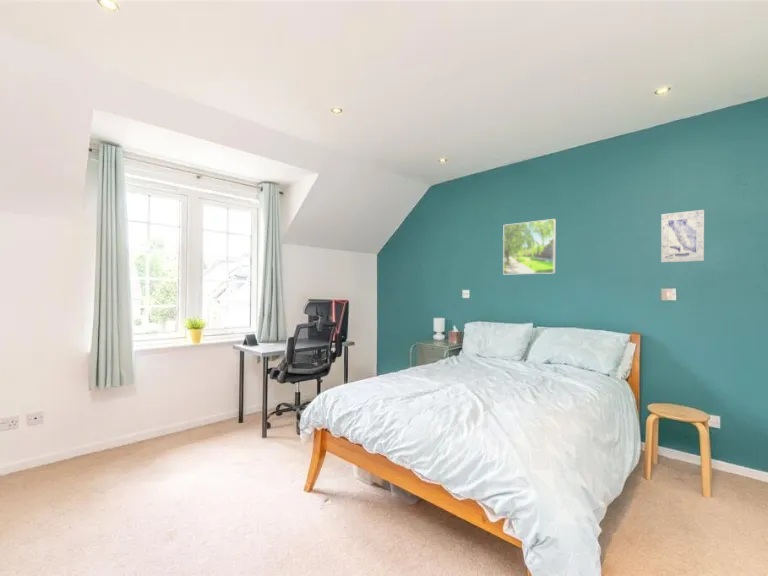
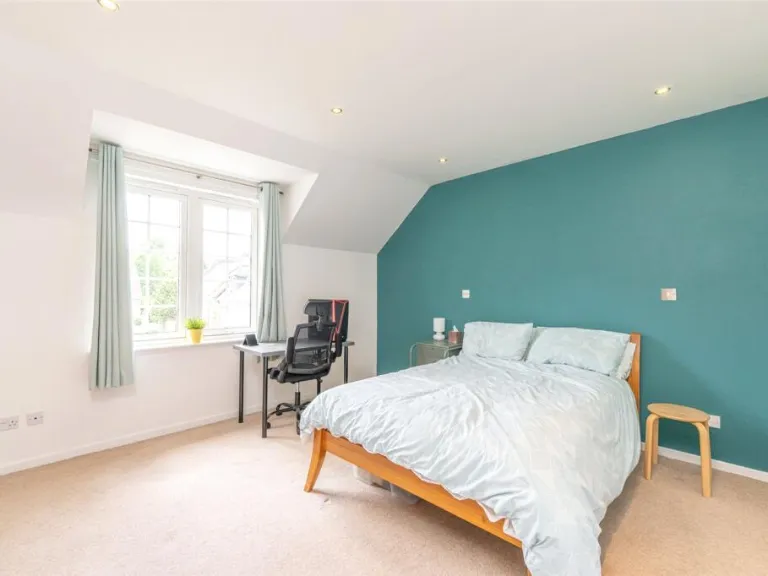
- wall art [660,209,705,263]
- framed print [502,218,557,275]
